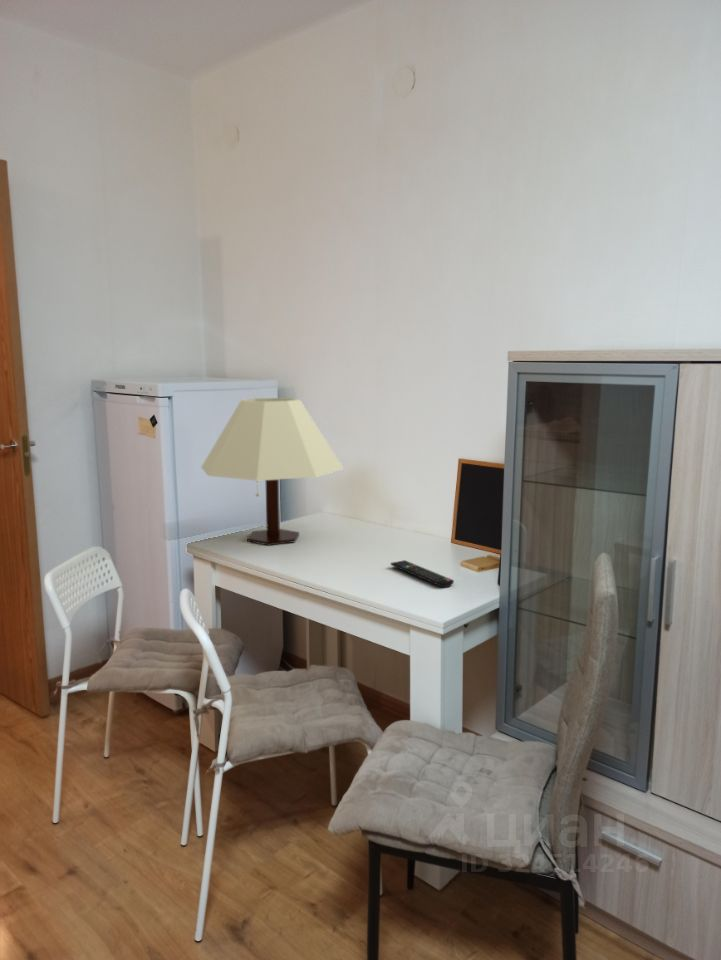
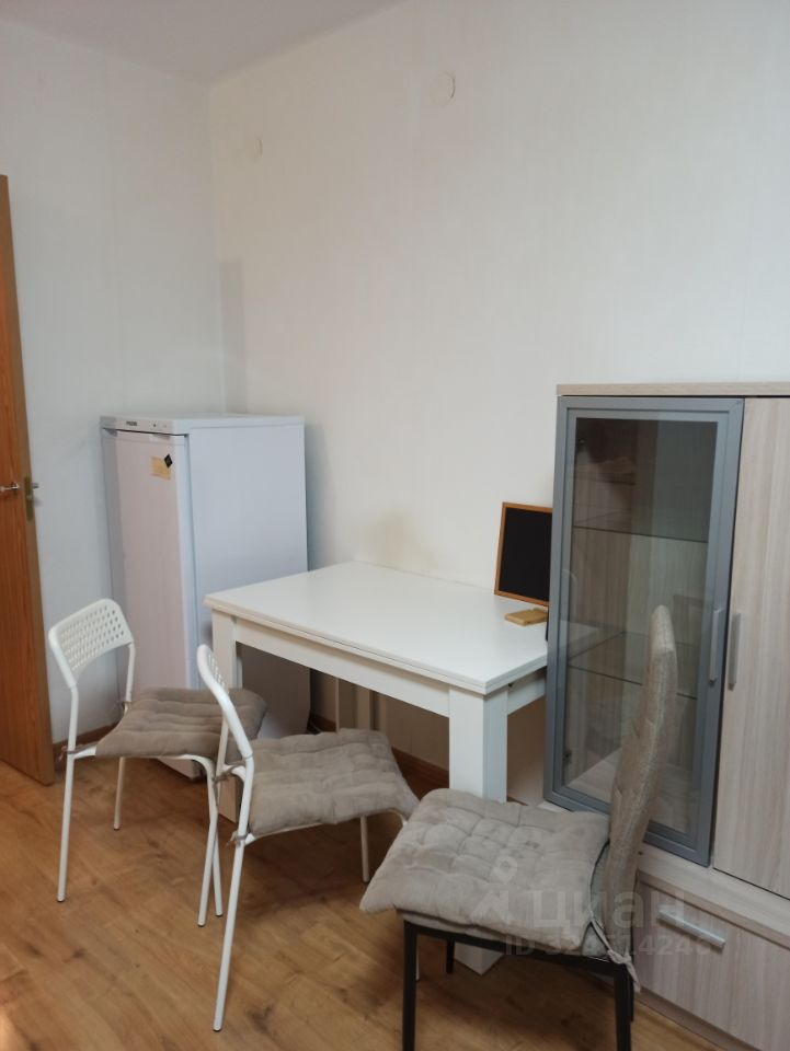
- table lamp [200,397,345,546]
- remote control [390,559,455,588]
